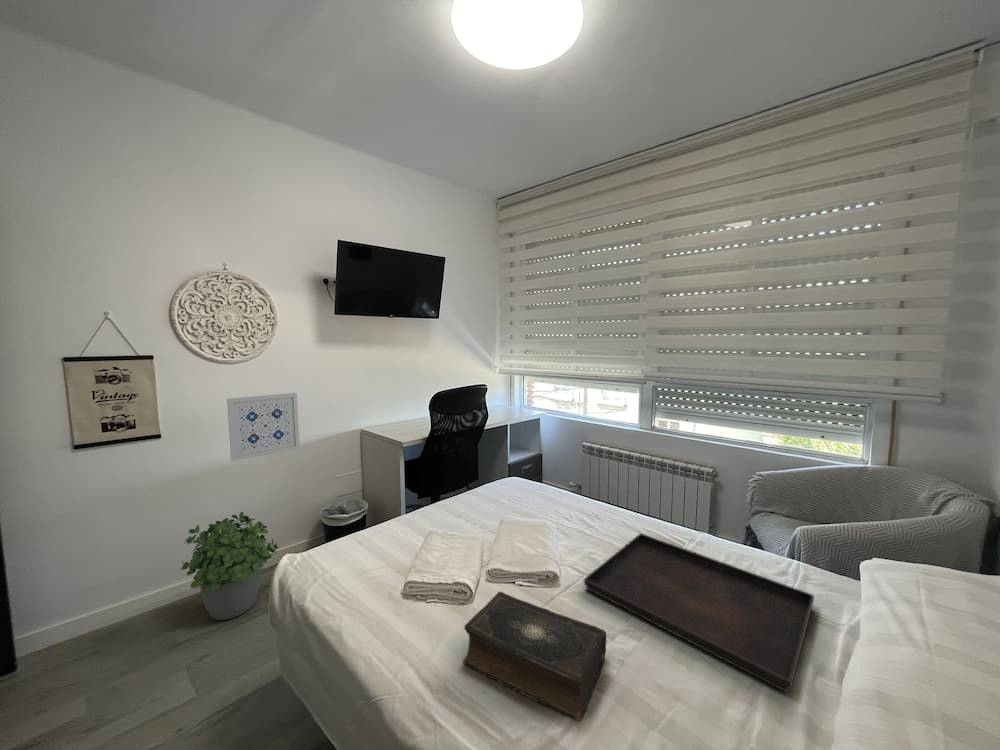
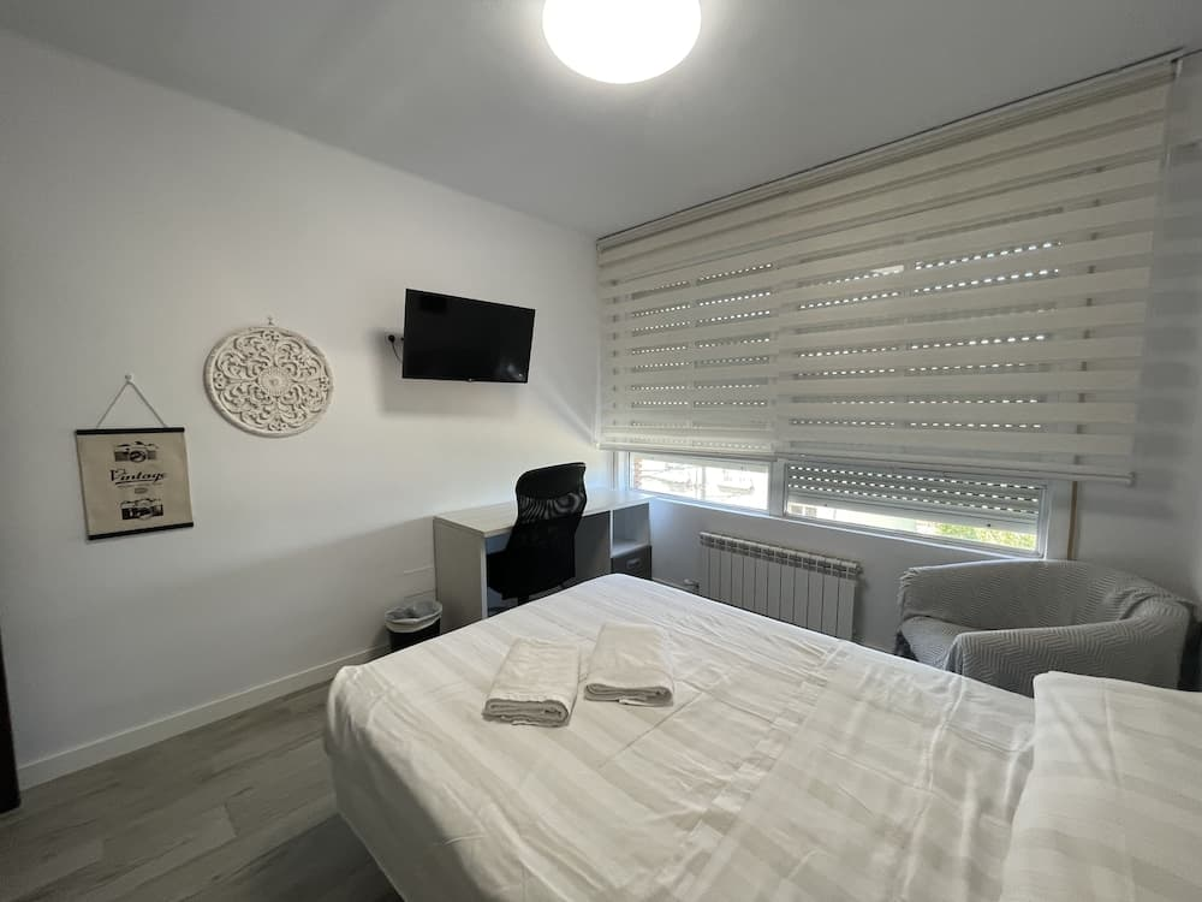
- wall art [226,392,301,462]
- serving tray [583,532,815,693]
- potted plant [179,511,279,621]
- book [462,591,608,722]
